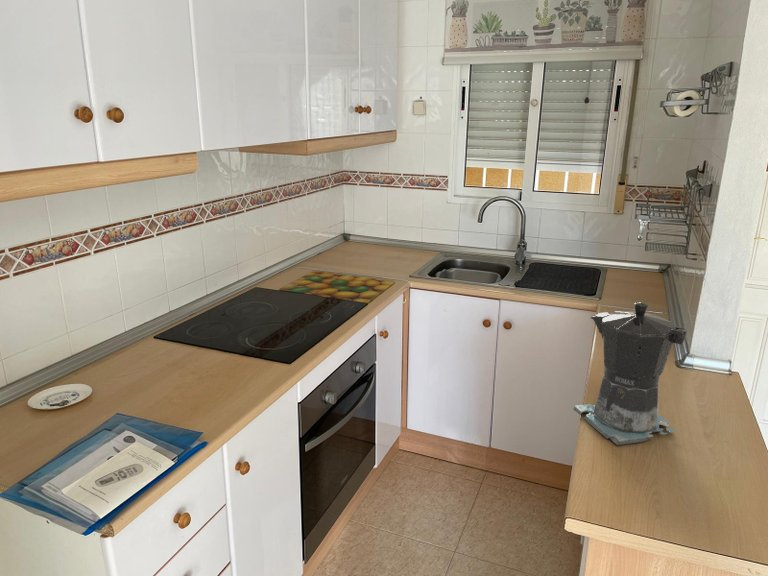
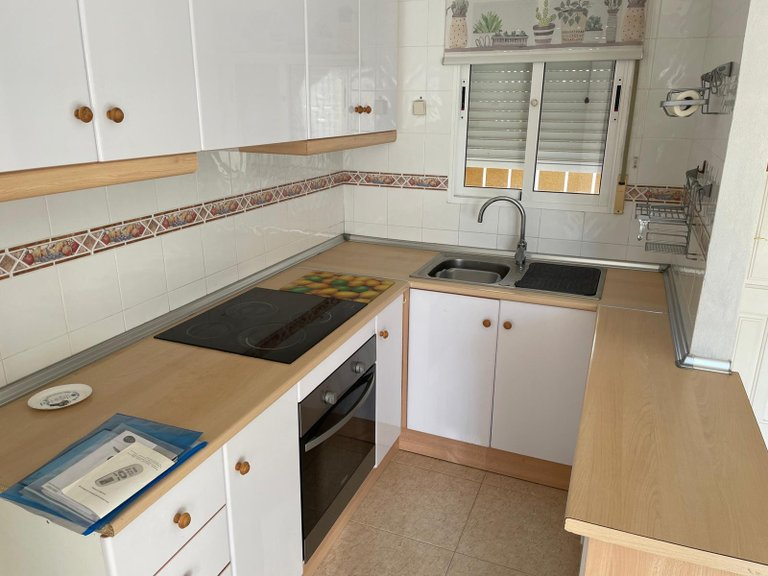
- coffee maker [572,301,688,446]
